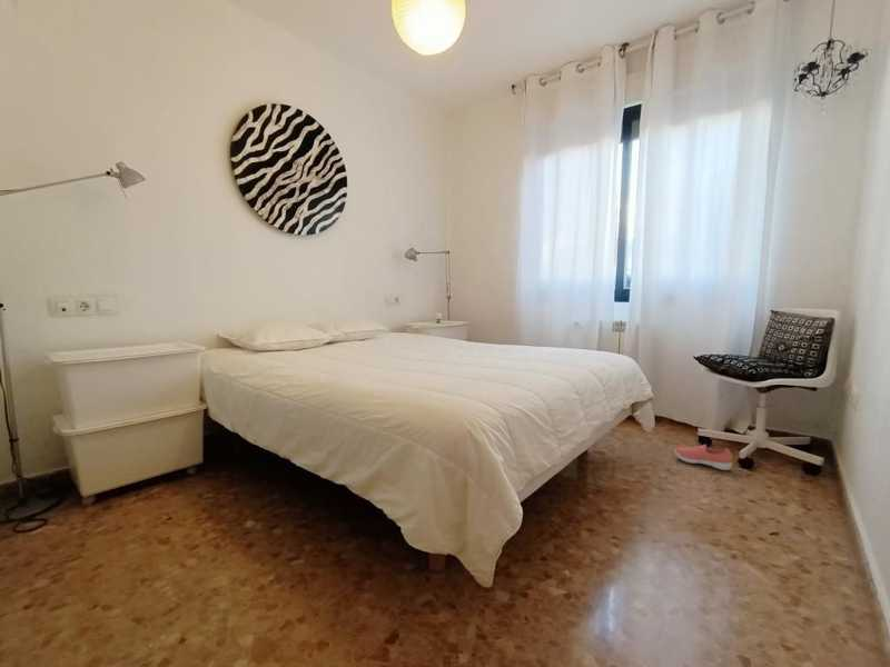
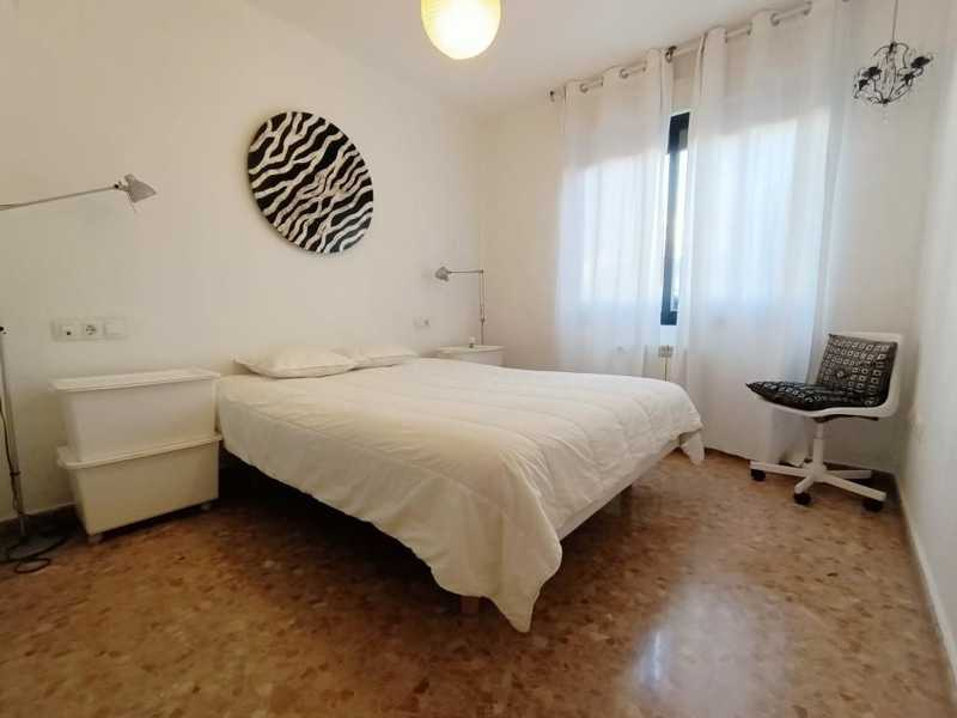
- shoe [673,444,733,471]
